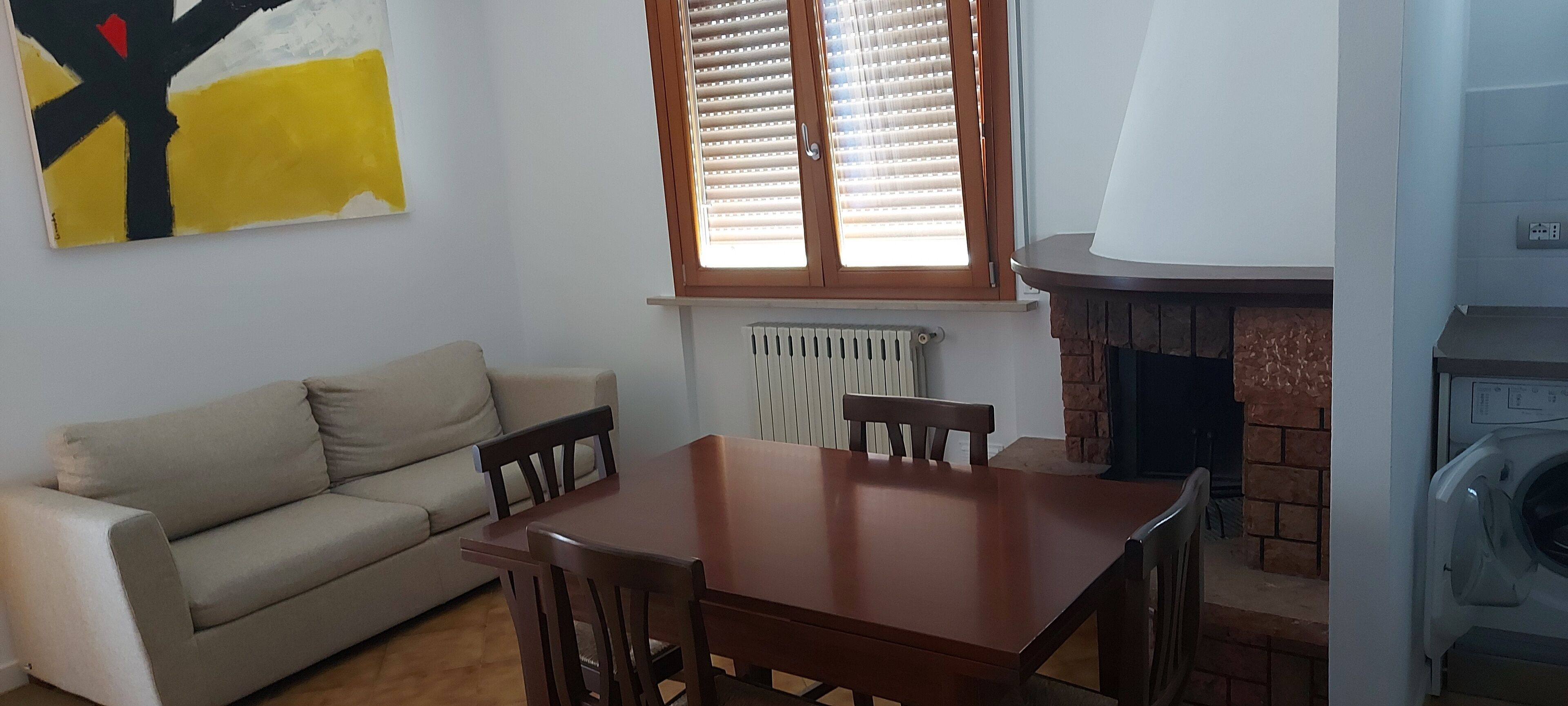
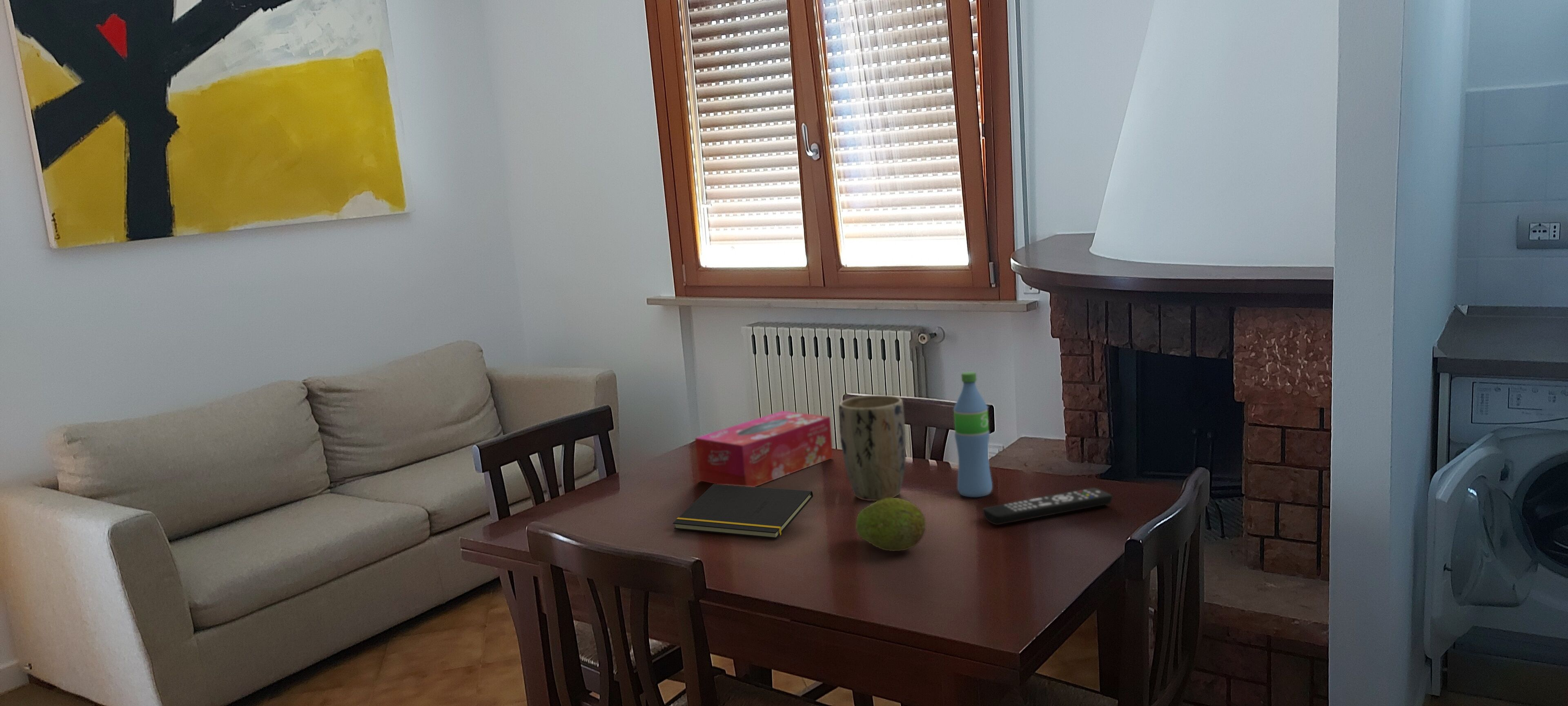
+ tissue box [695,411,833,487]
+ notepad [673,484,813,539]
+ fruit [855,497,927,552]
+ water bottle [953,371,993,497]
+ plant pot [838,395,907,501]
+ remote control [982,488,1113,525]
